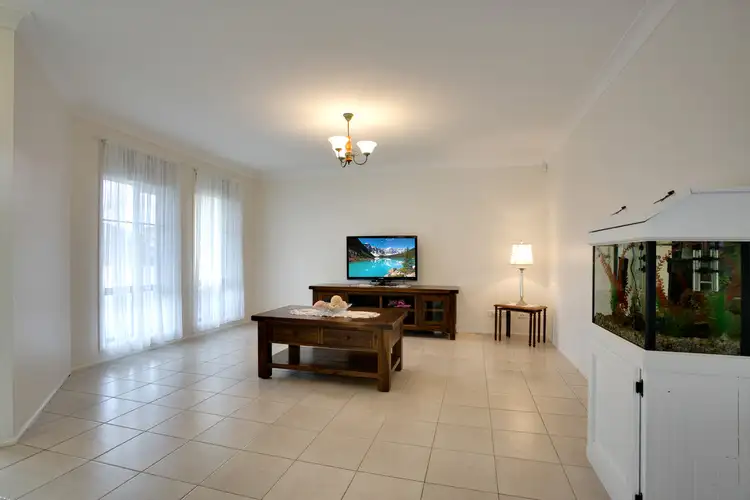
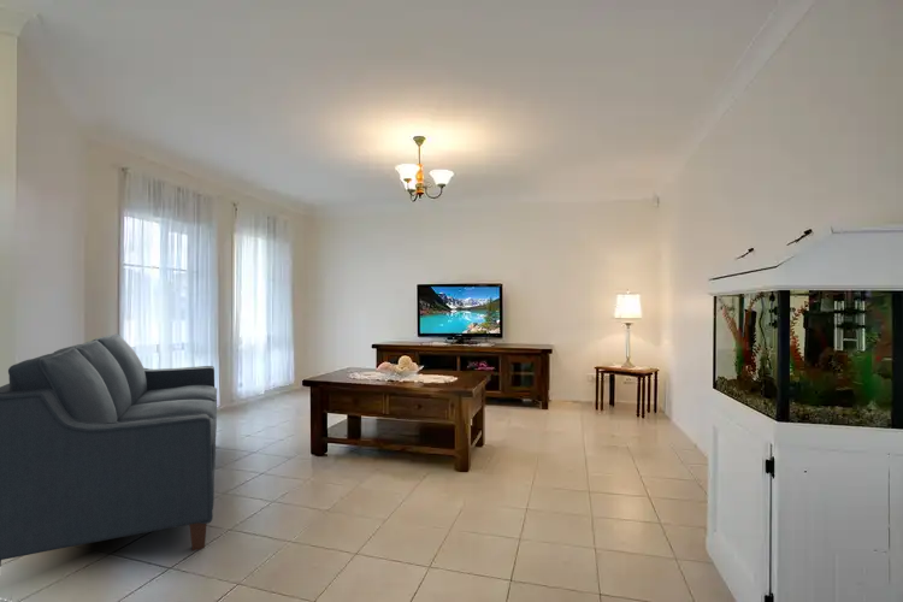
+ sofa [0,332,218,566]
